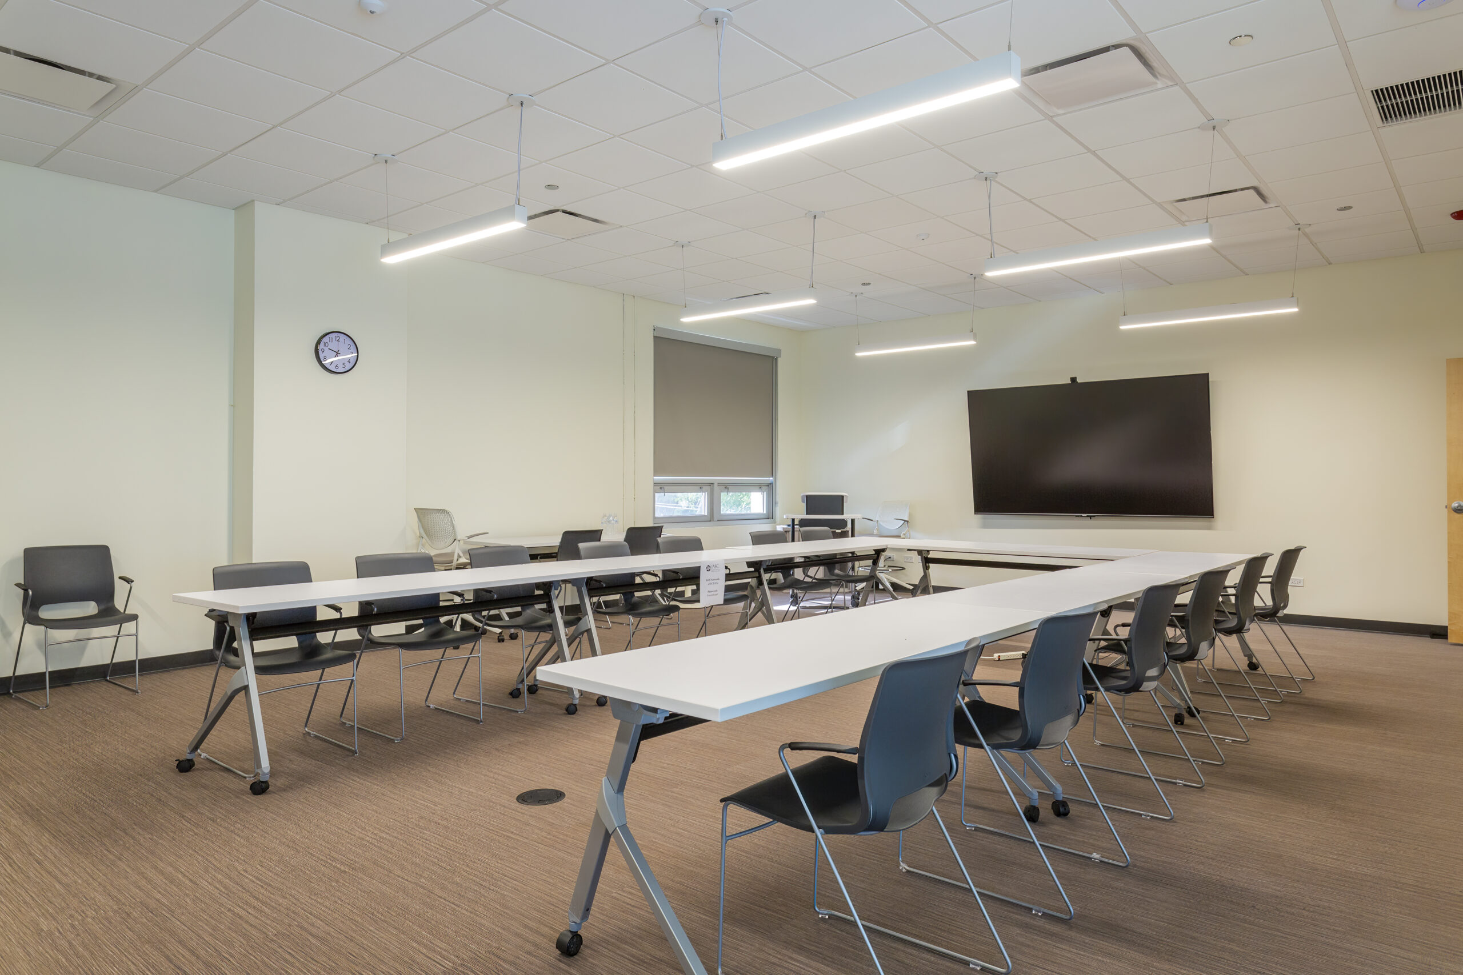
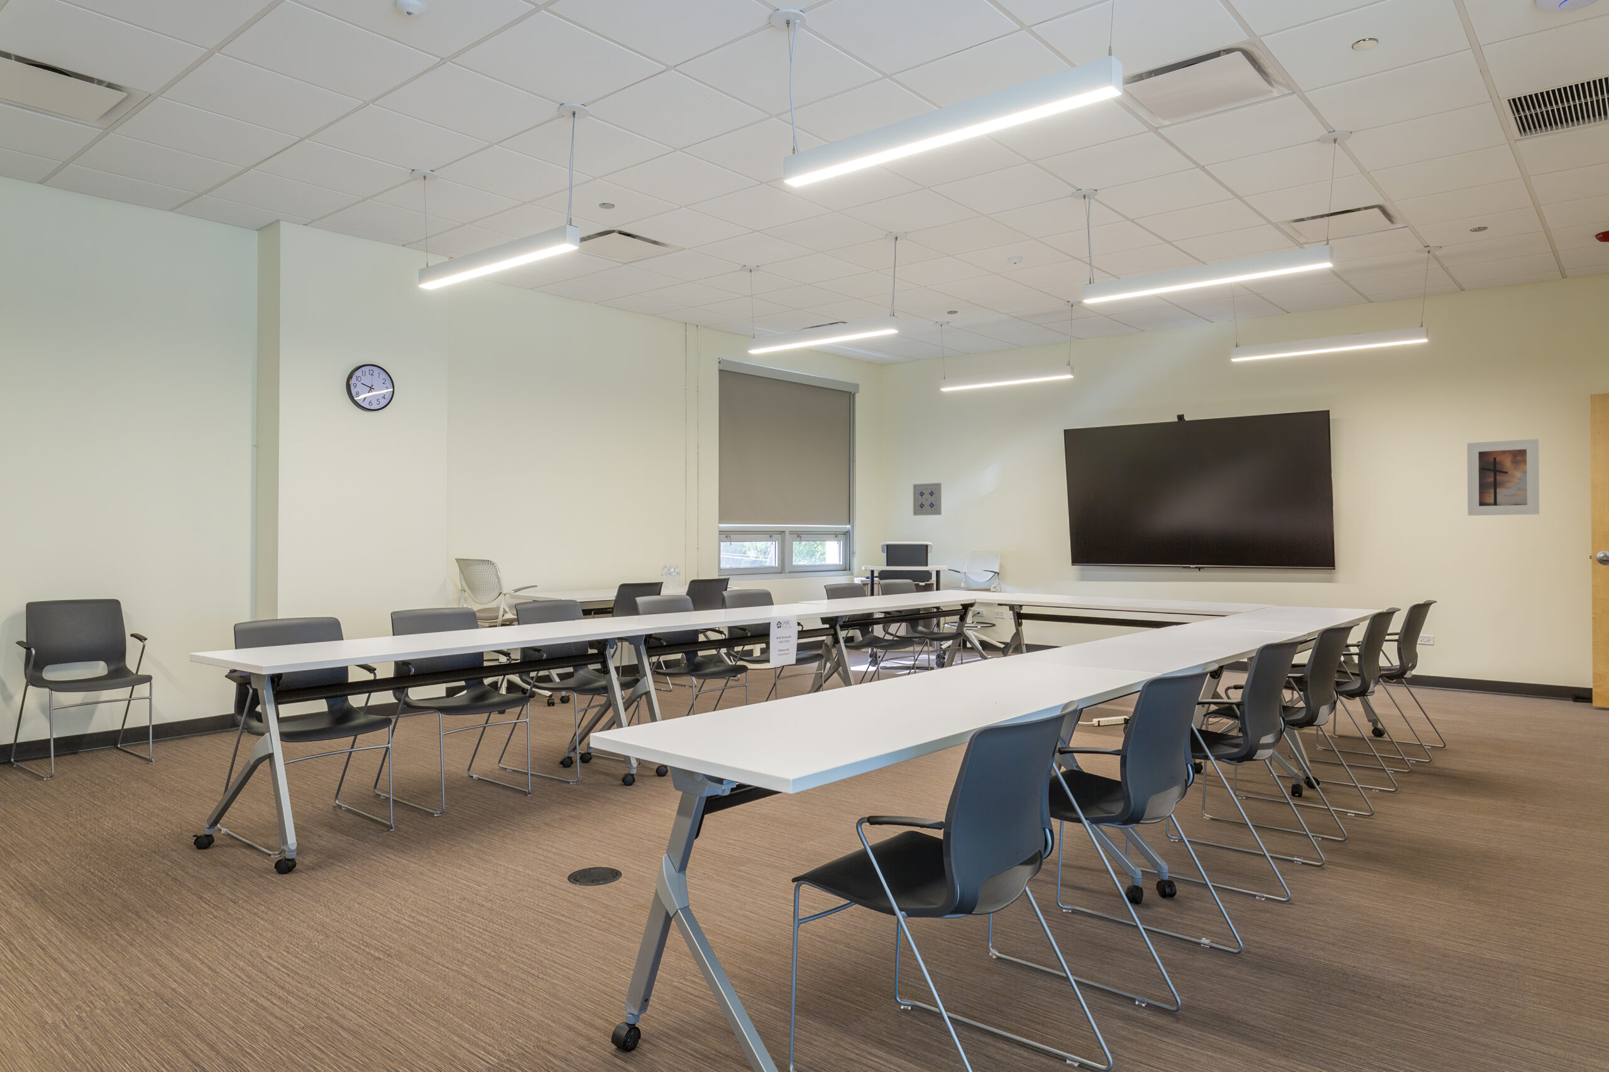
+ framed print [1467,438,1540,516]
+ wall art [912,482,942,516]
